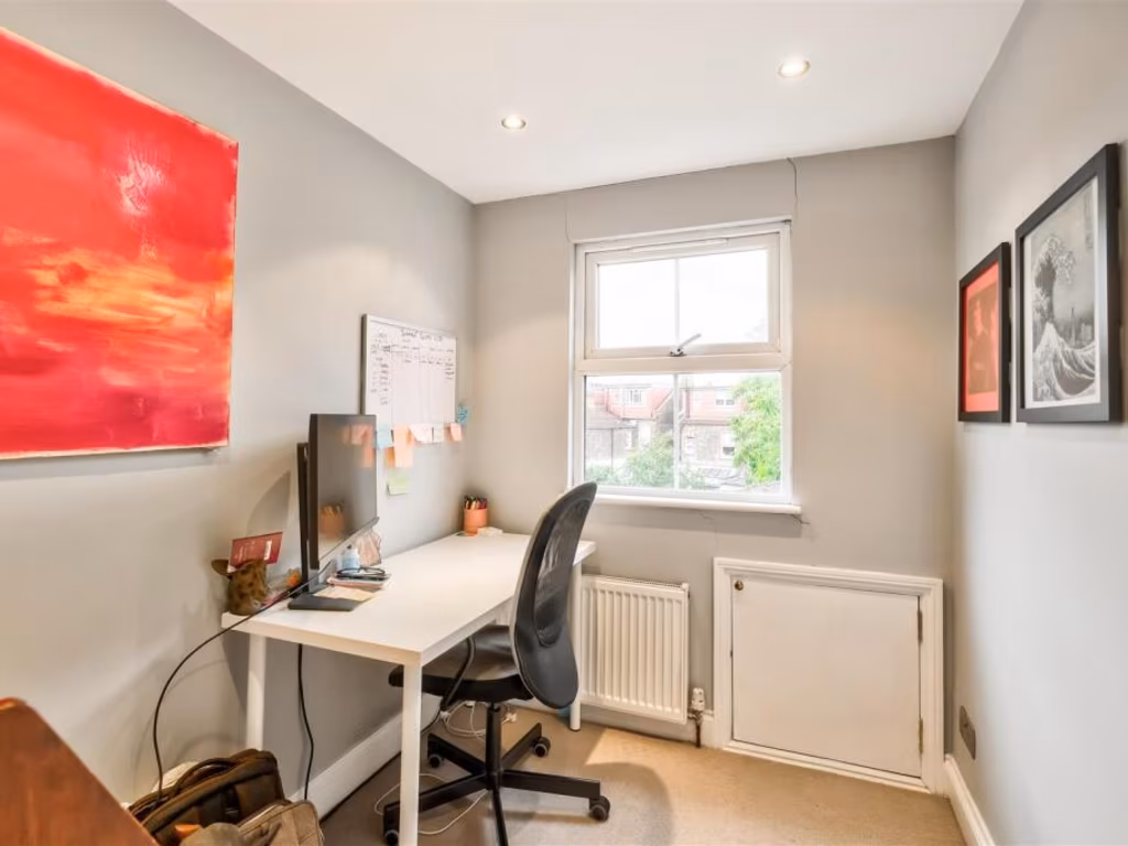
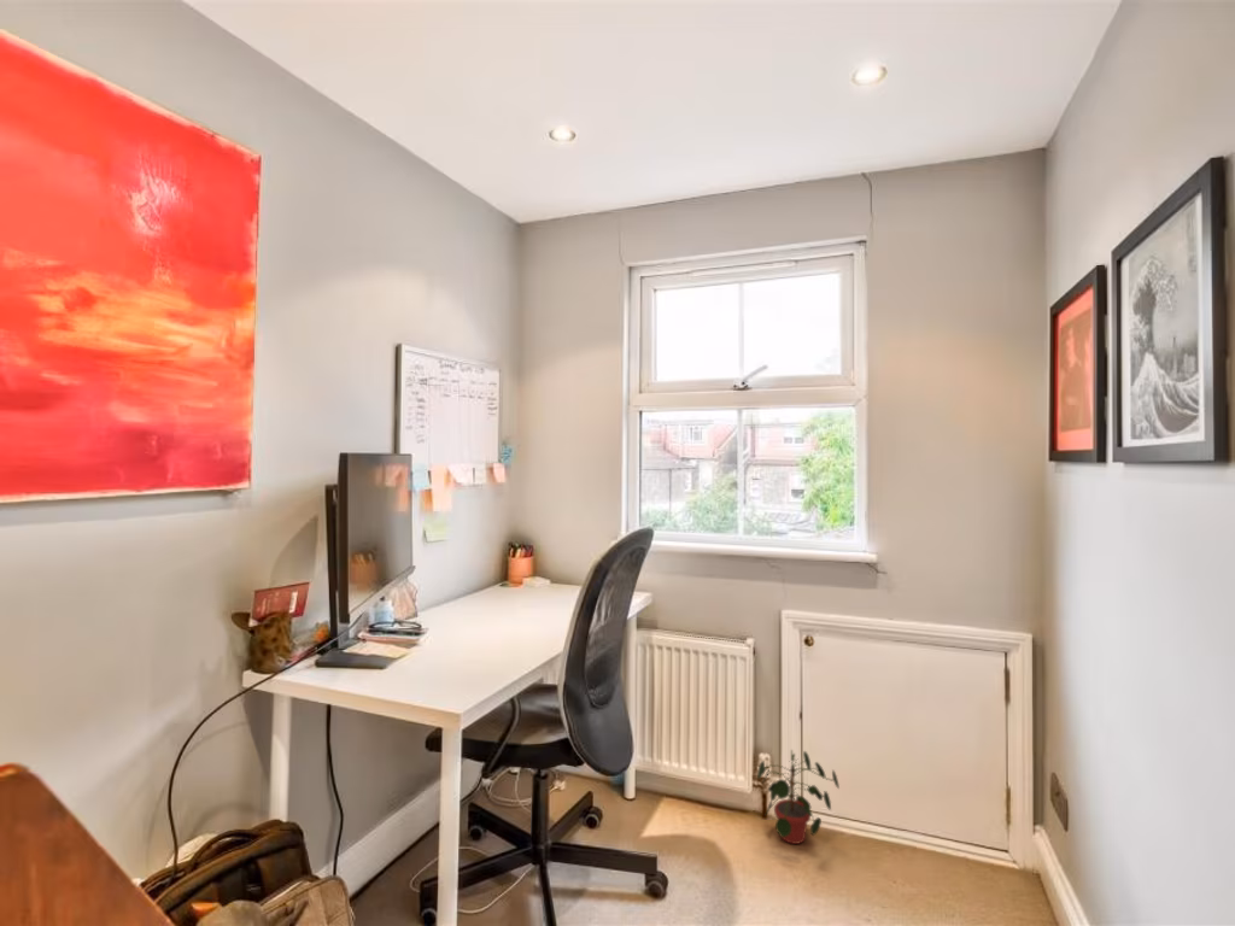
+ potted plant [756,749,841,845]
